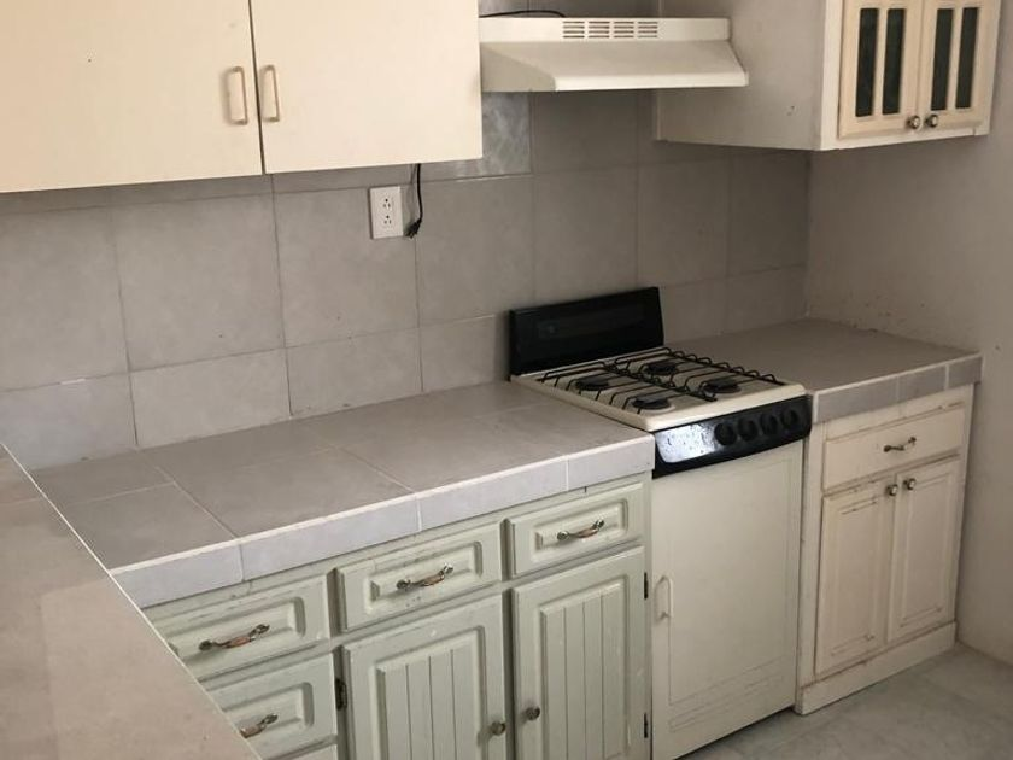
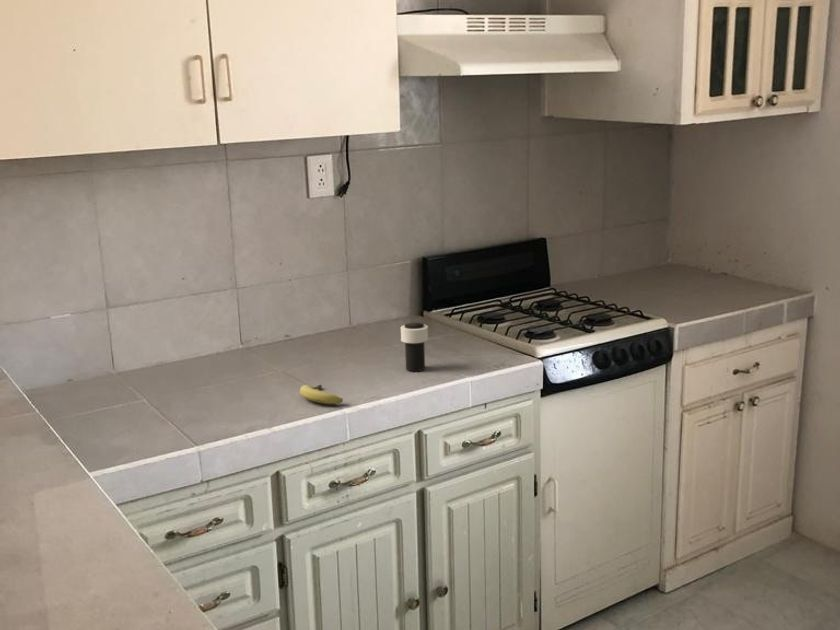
+ fruit [299,384,344,405]
+ cup [399,322,429,372]
